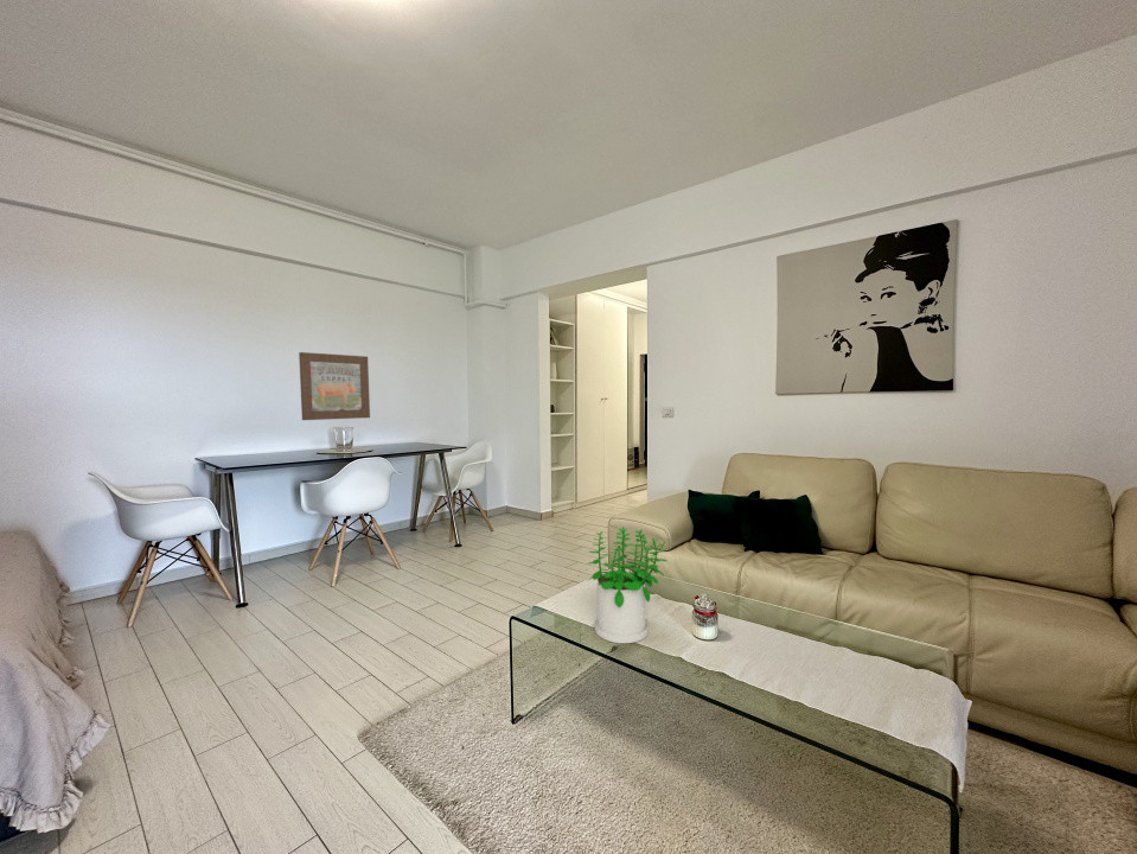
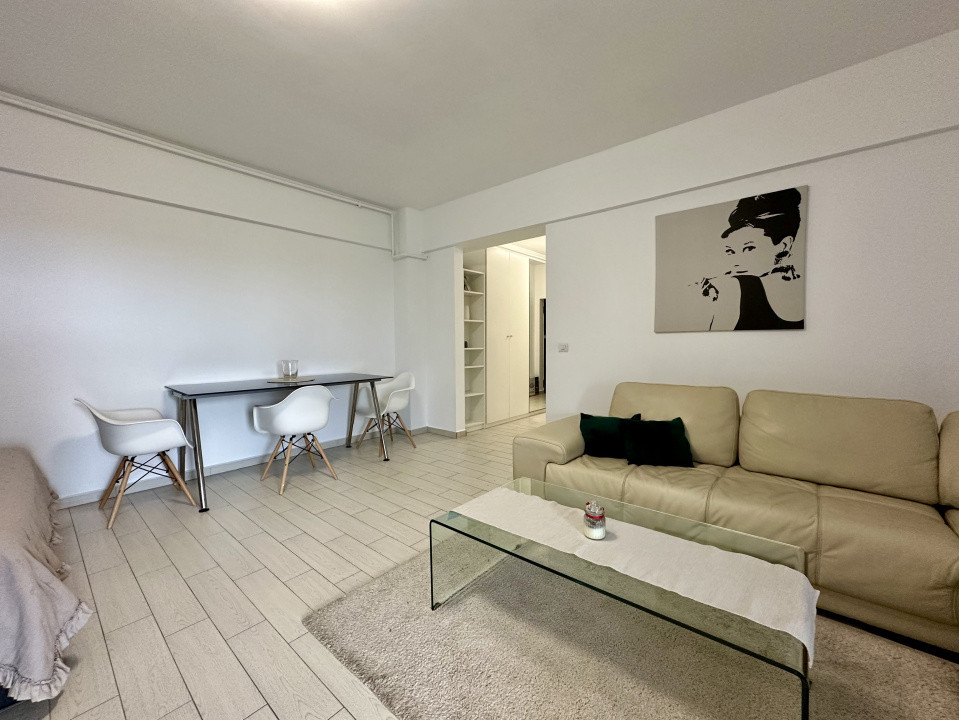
- potted plant [586,525,667,644]
- wall art [298,351,371,421]
